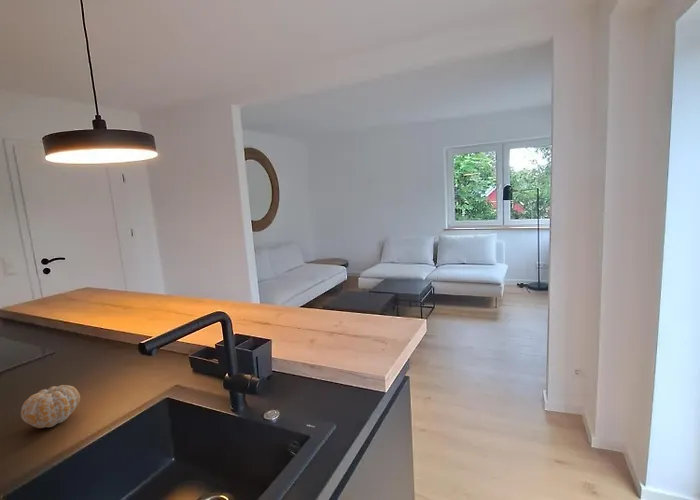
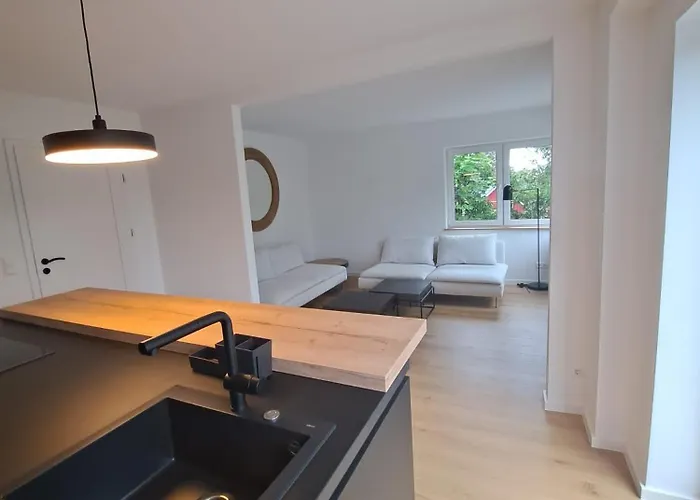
- fruit [20,384,81,429]
